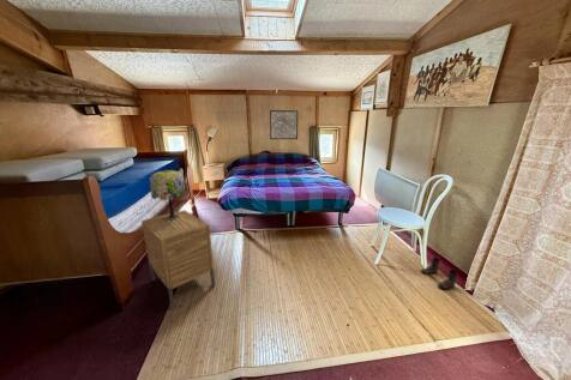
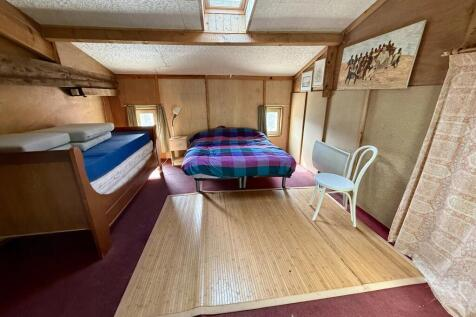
- table lamp [149,169,186,219]
- boots [420,257,459,290]
- nightstand [140,209,216,309]
- wall art [269,109,299,140]
